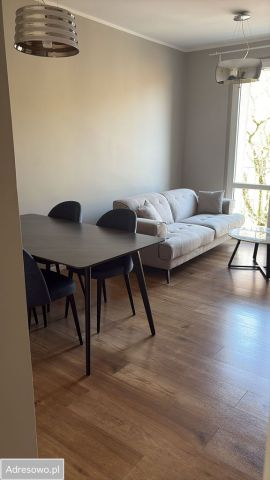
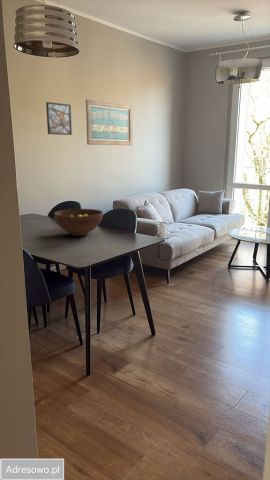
+ wall art [85,99,133,146]
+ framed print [45,101,73,136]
+ fruit bowl [53,208,104,237]
